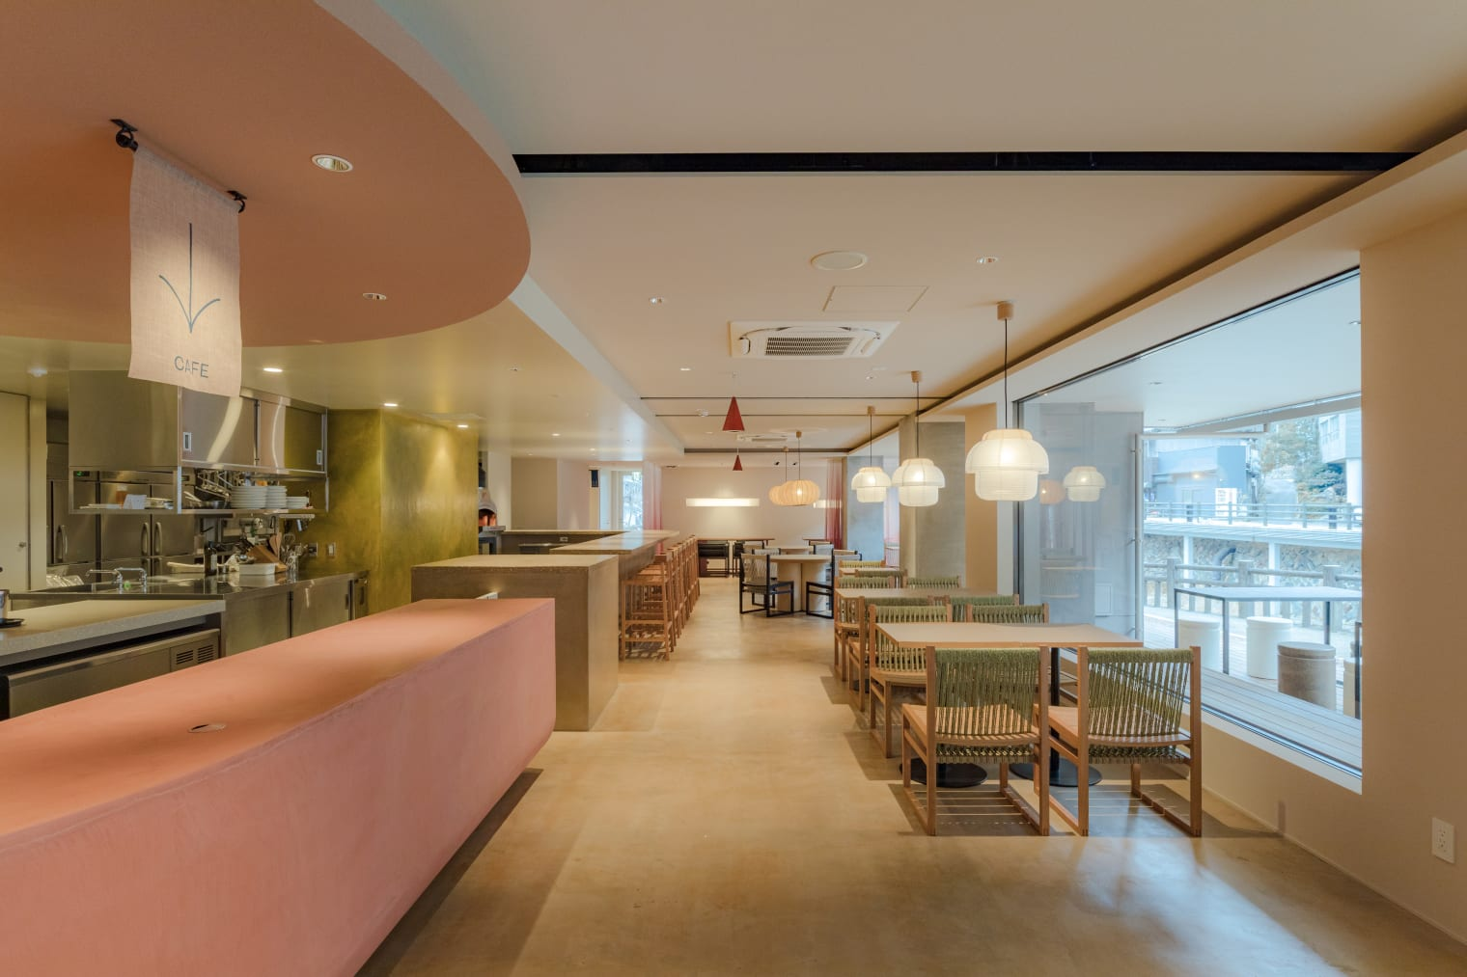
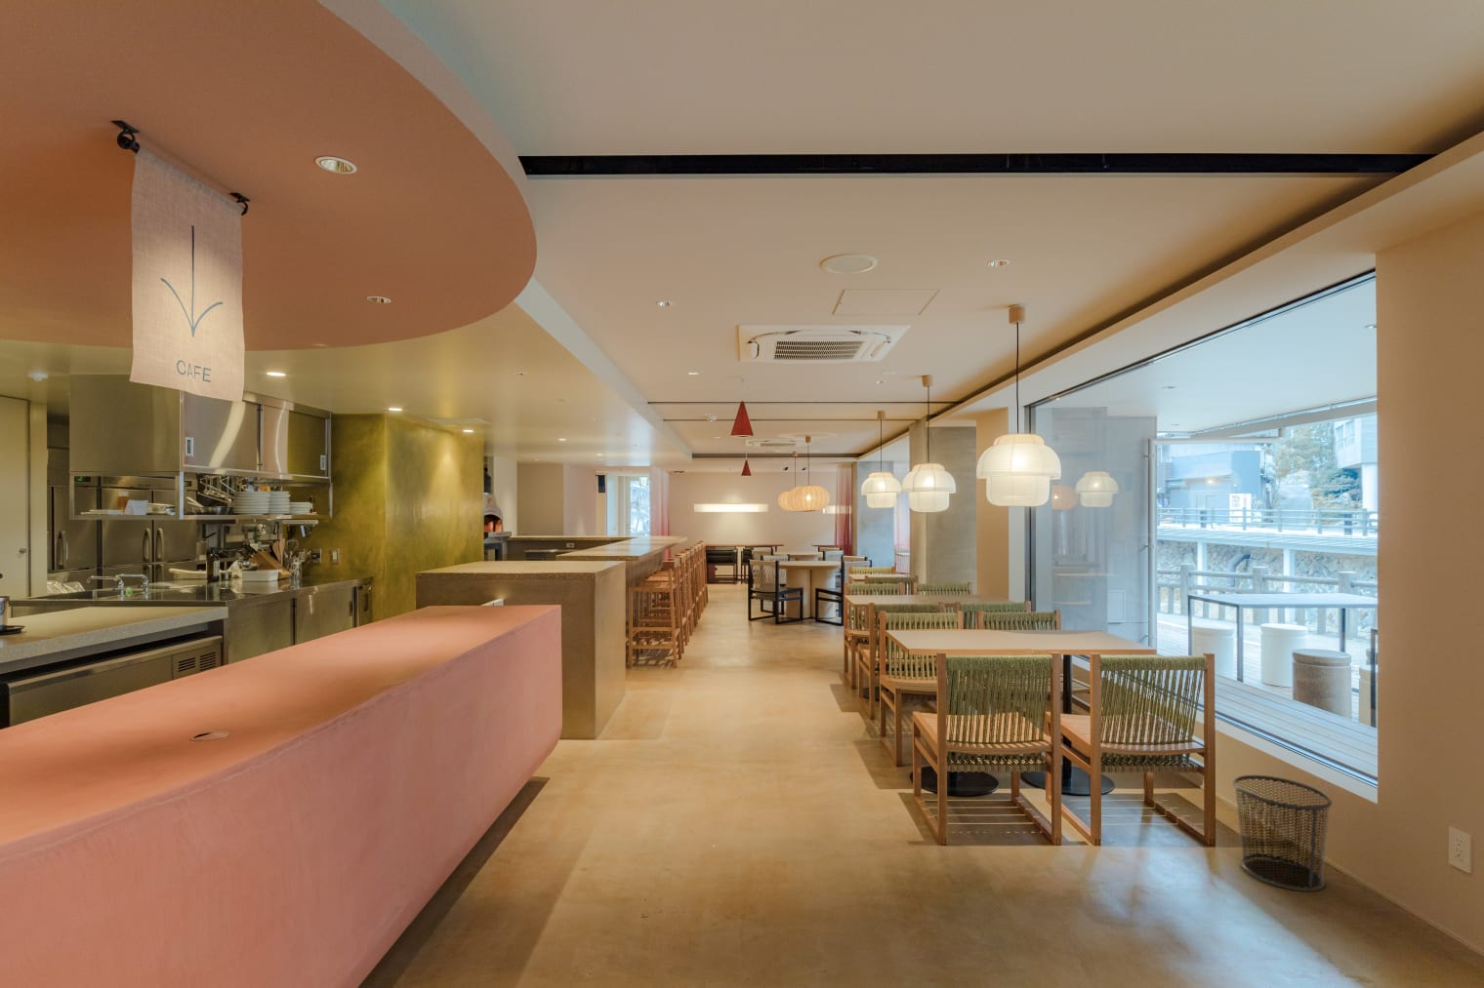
+ waste bin [1232,774,1333,892]
